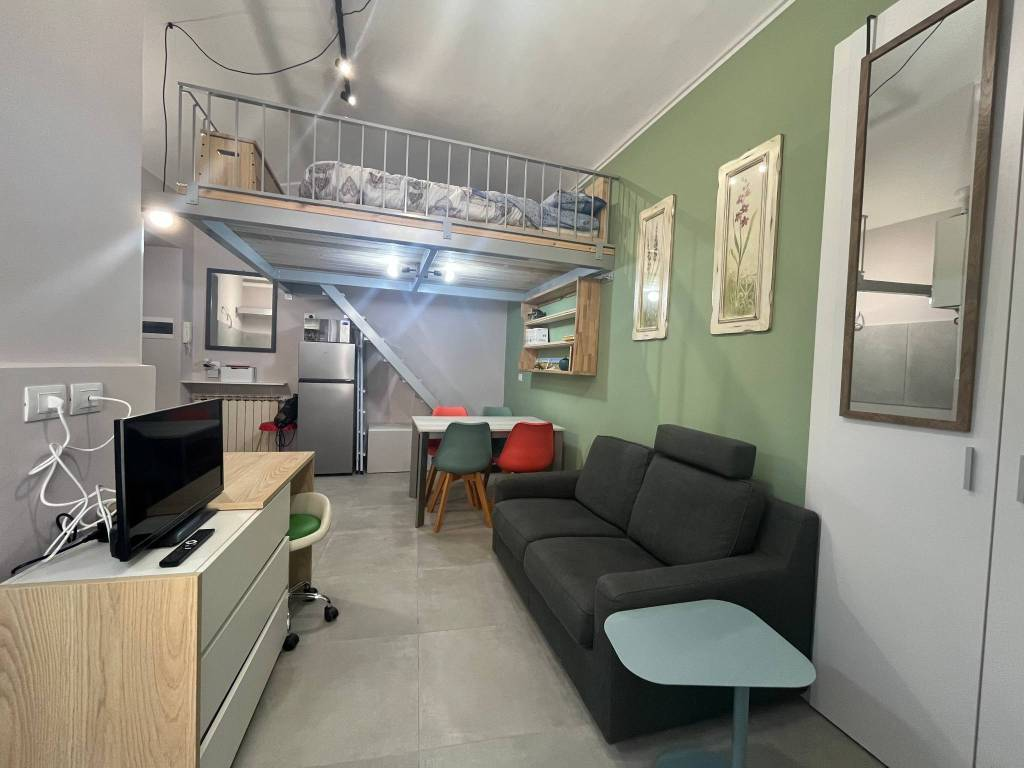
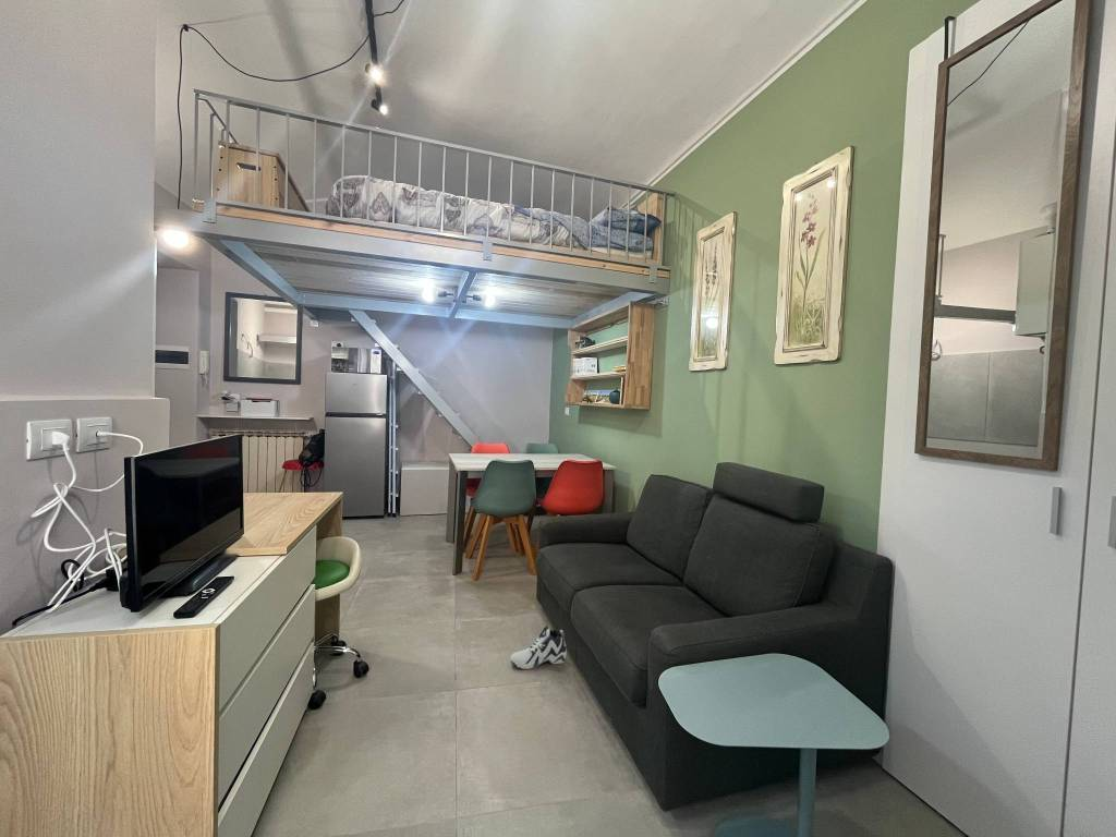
+ sneaker [509,623,568,670]
